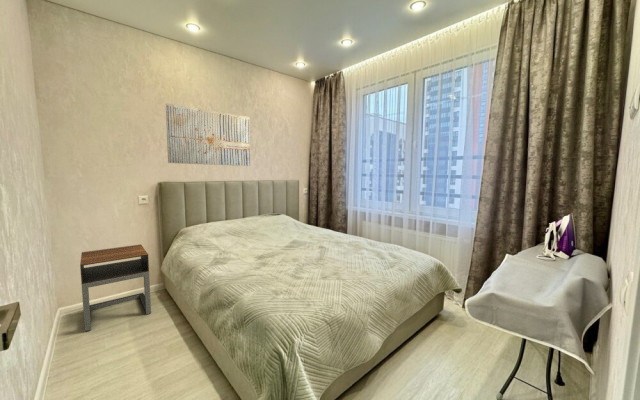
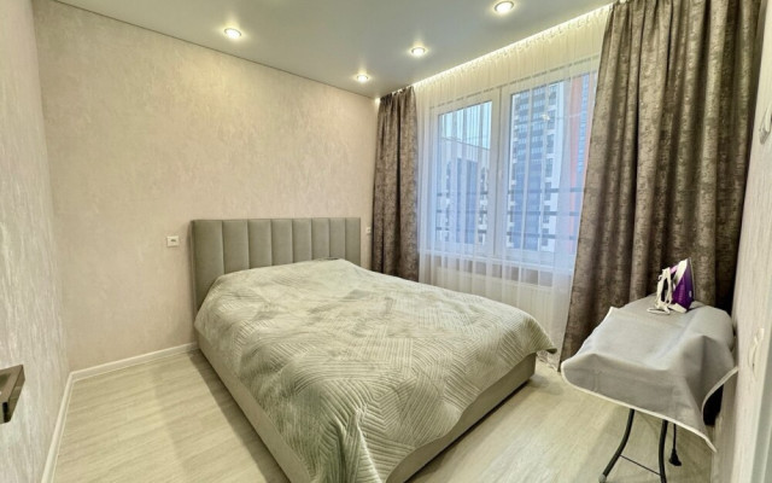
- wall art [165,102,251,167]
- nightstand [79,243,152,332]
